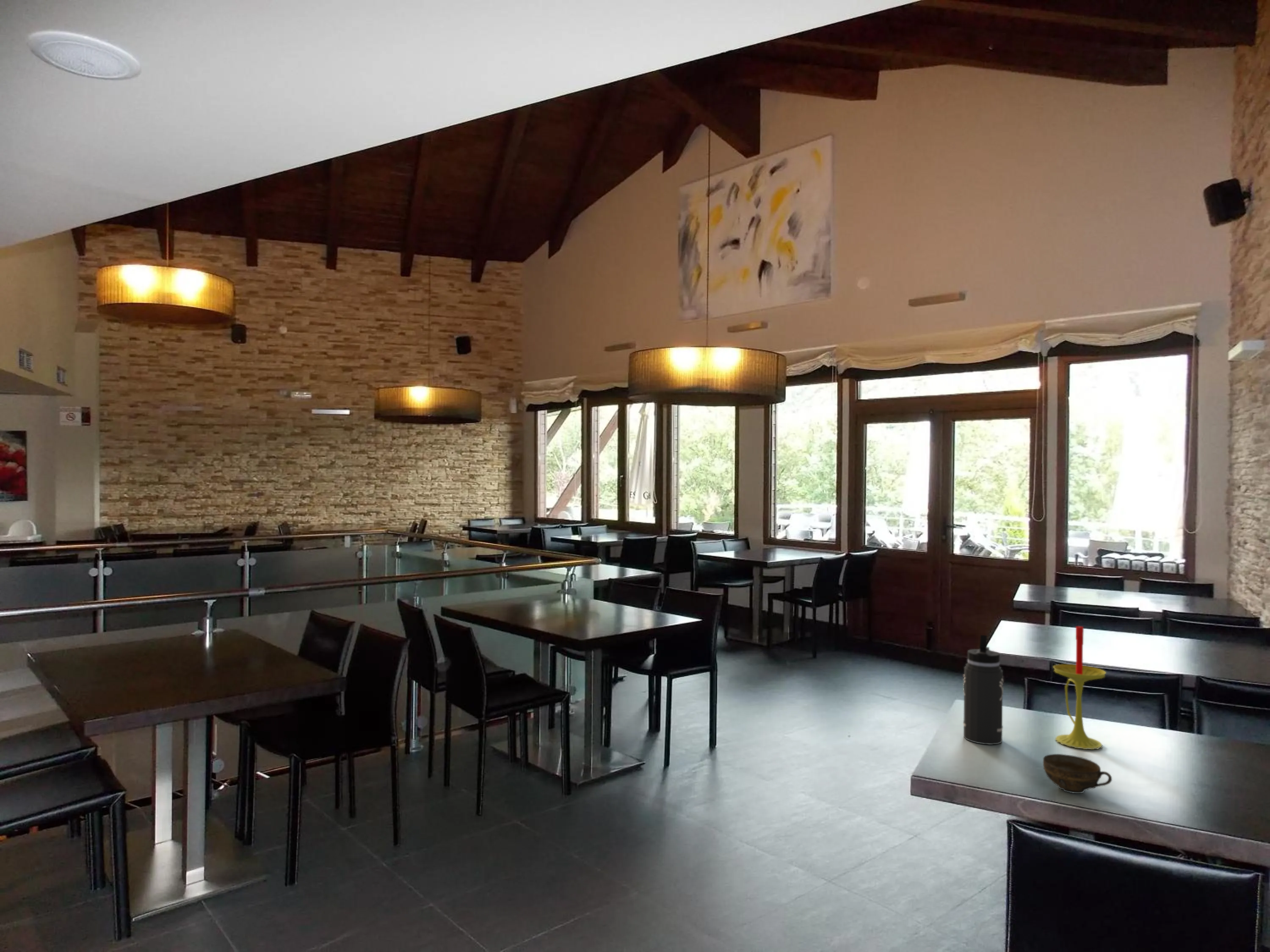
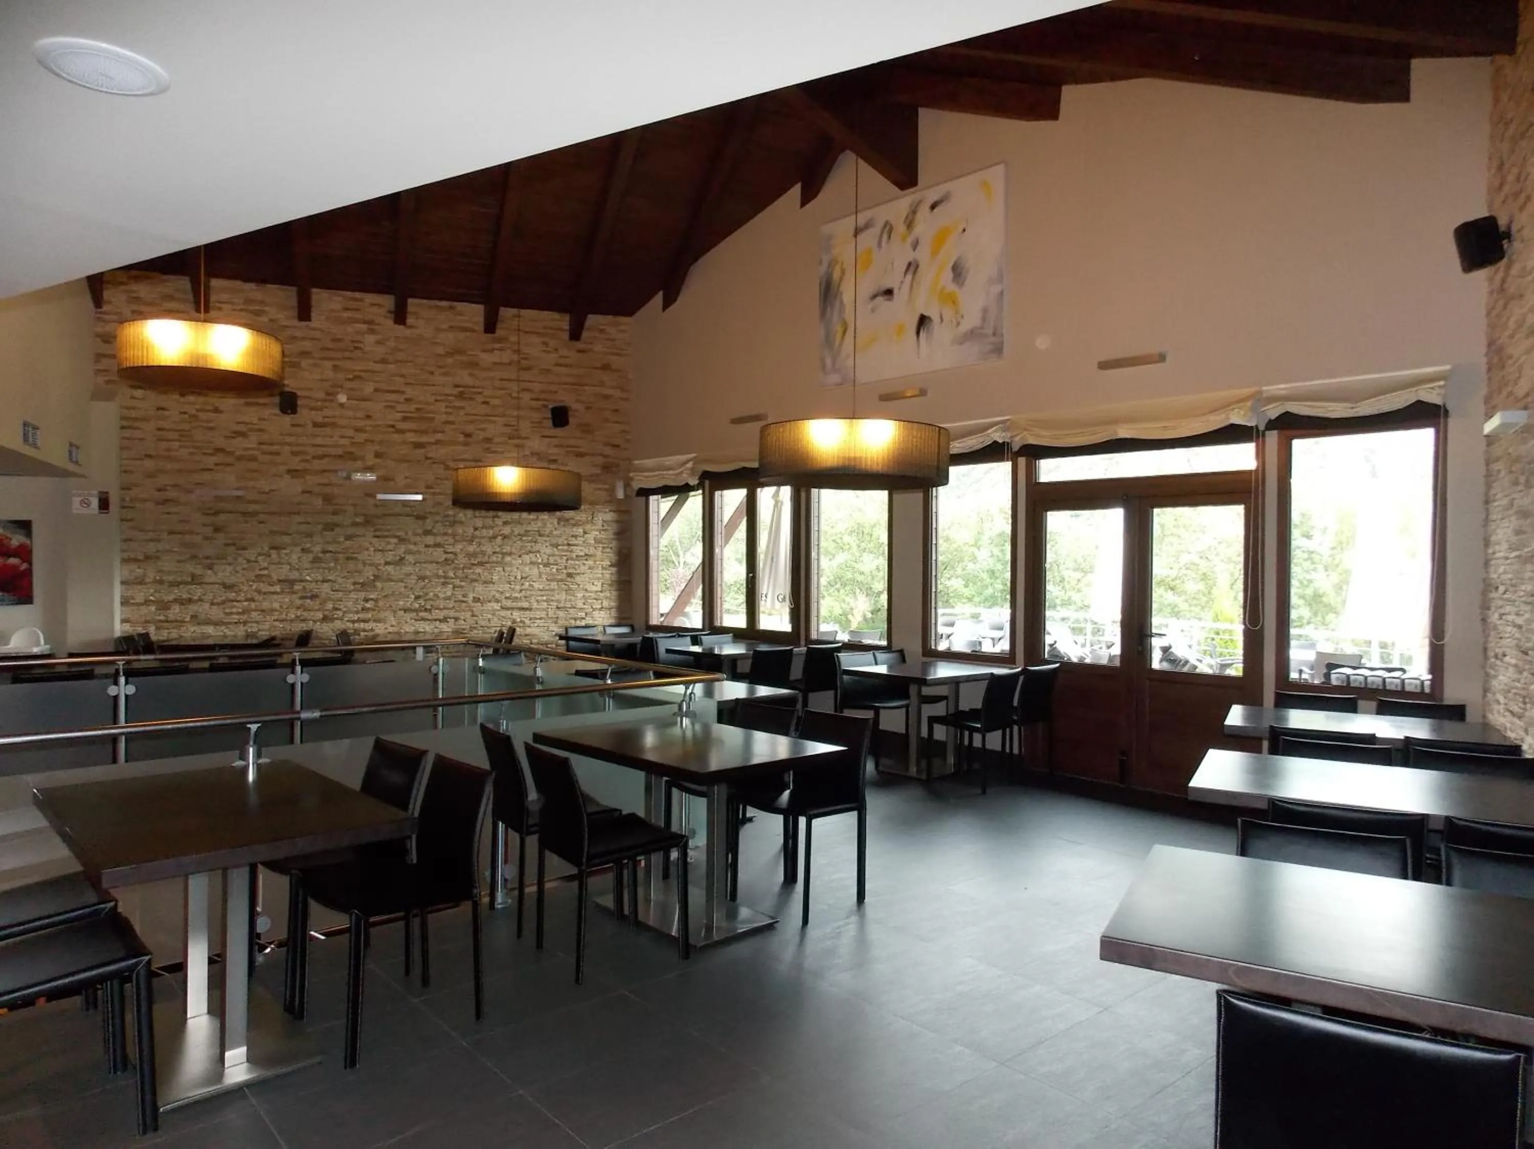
- candle [1053,624,1107,750]
- thermos bottle [963,635,1004,745]
- cup [1043,754,1113,794]
